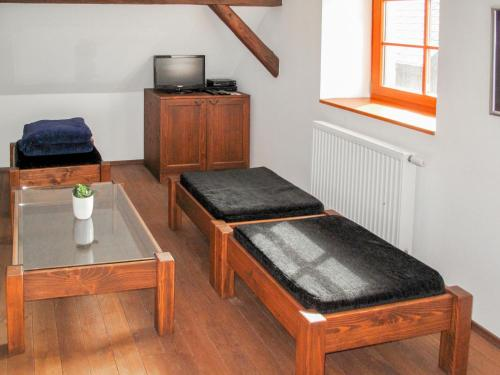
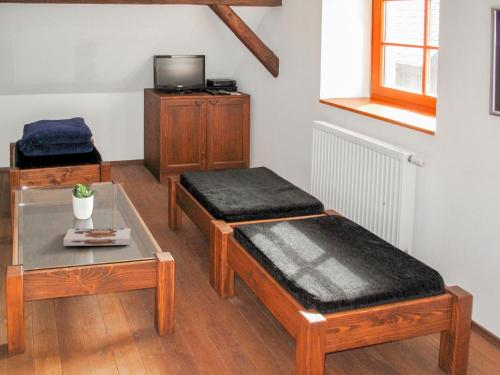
+ board game [62,227,131,247]
